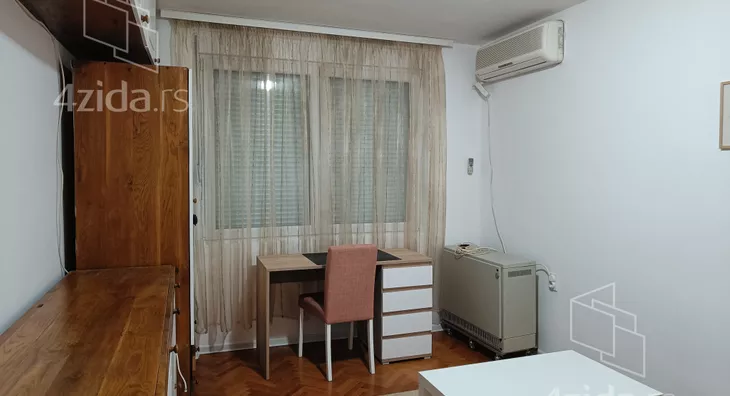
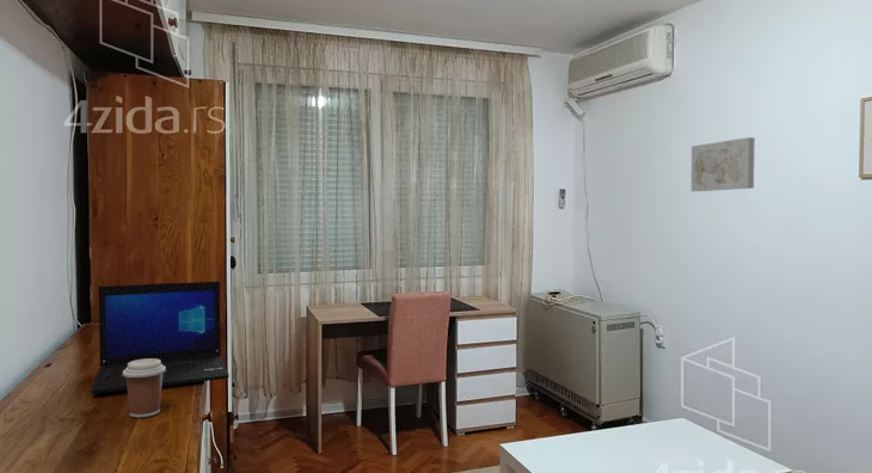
+ wall art [690,136,756,192]
+ laptop [90,281,231,394]
+ coffee cup [123,358,166,418]
